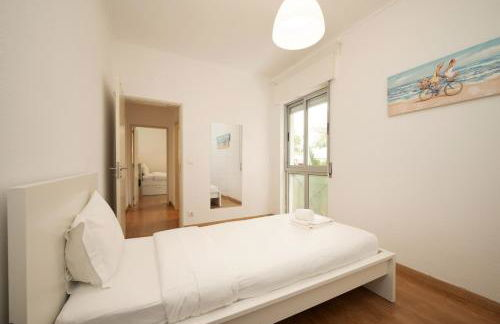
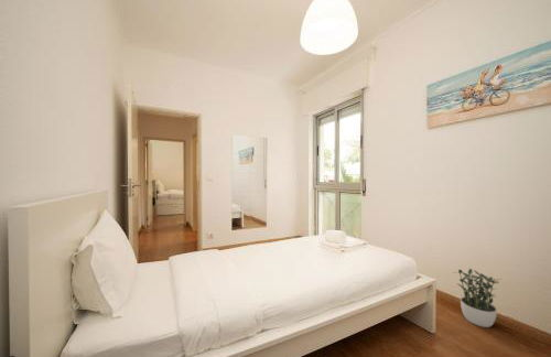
+ potted plant [451,268,501,328]
